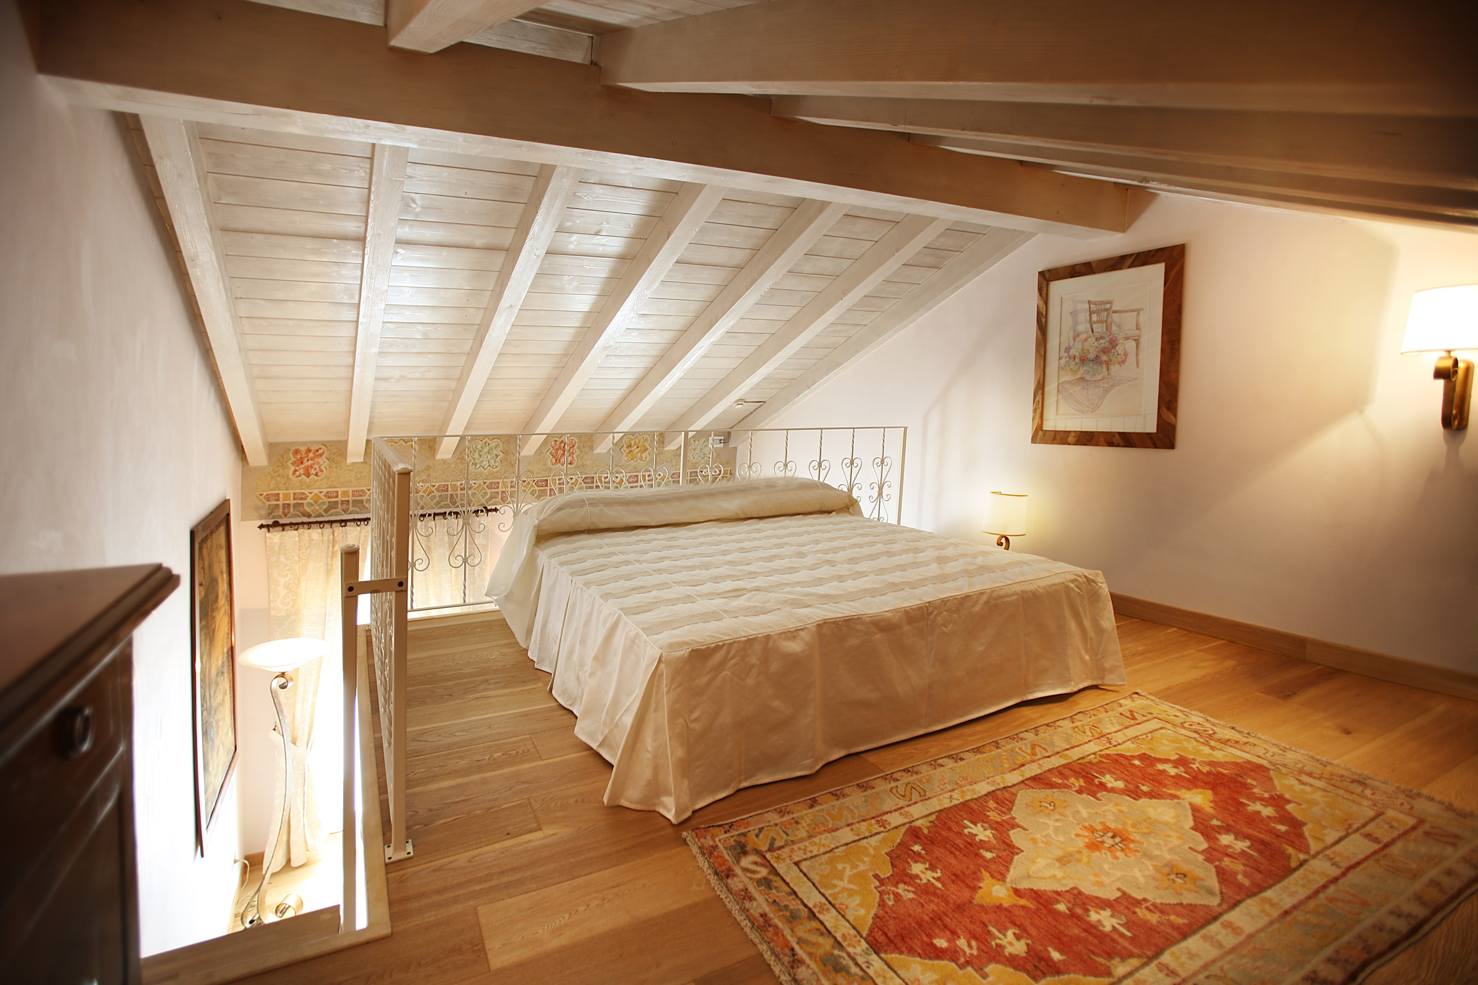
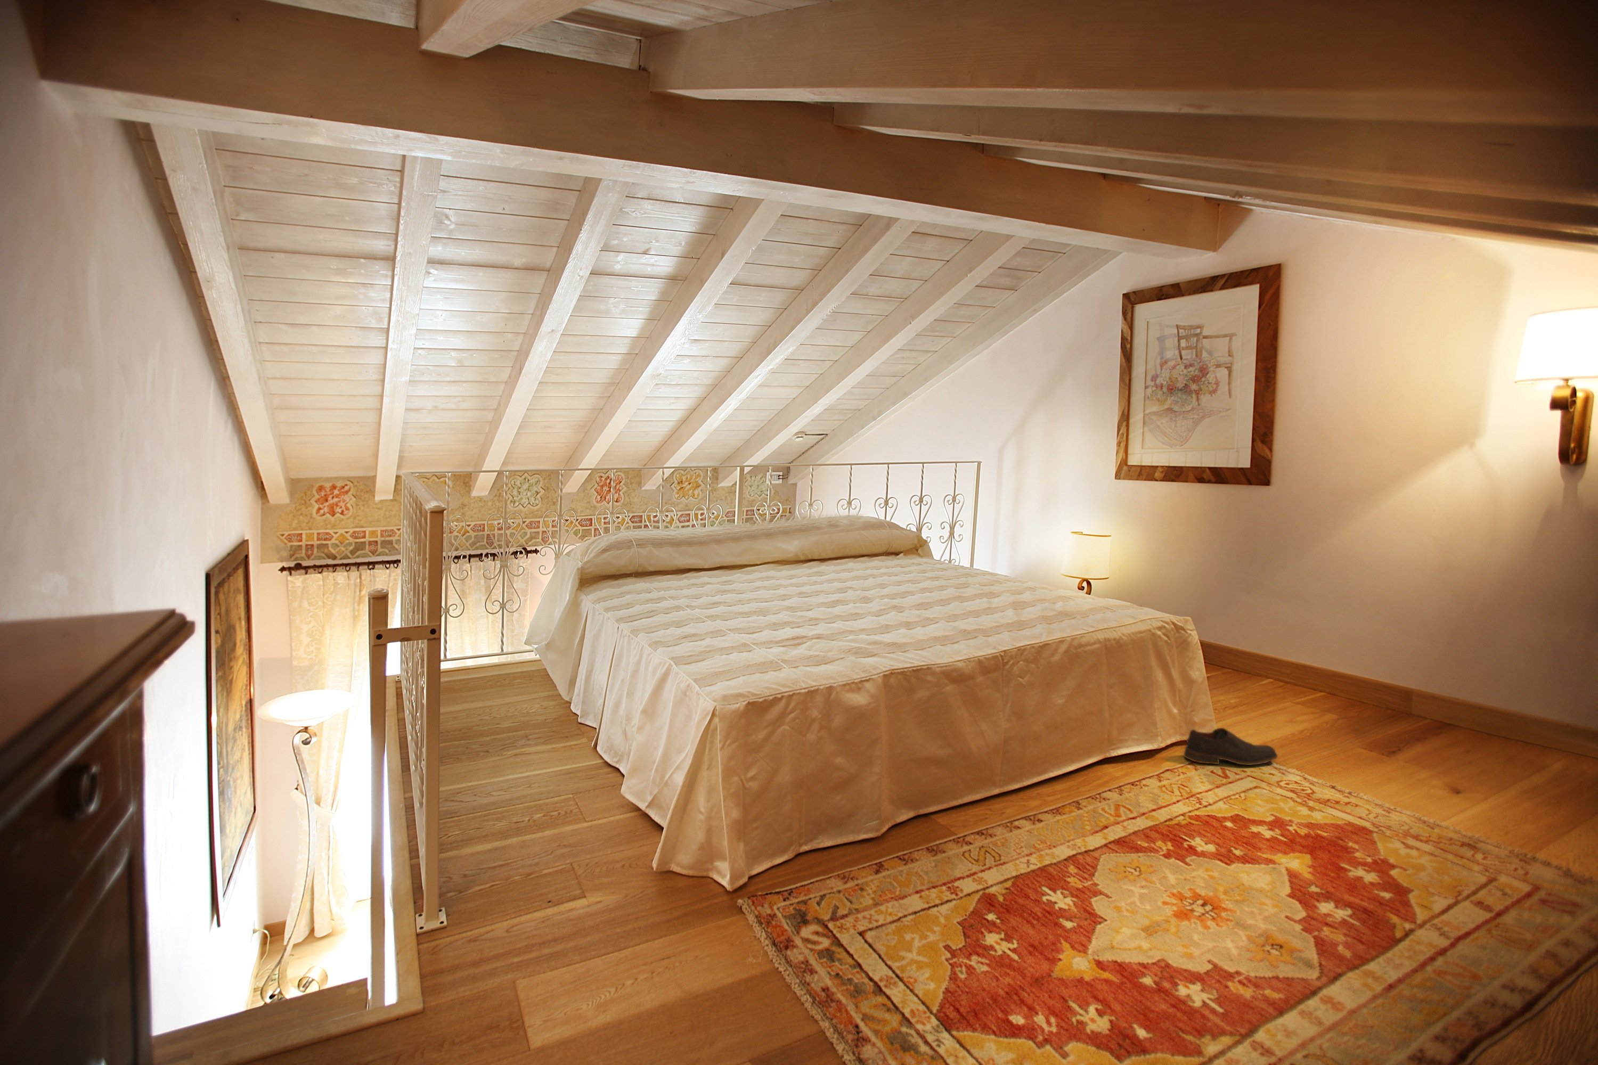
+ shoe [1183,727,1278,765]
